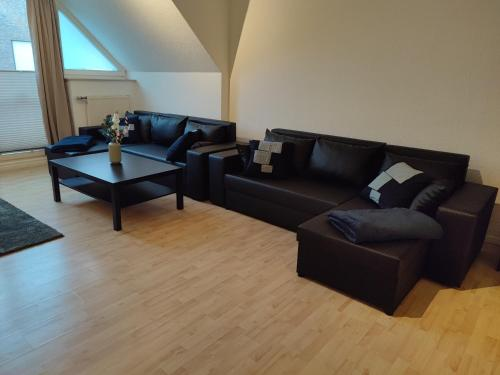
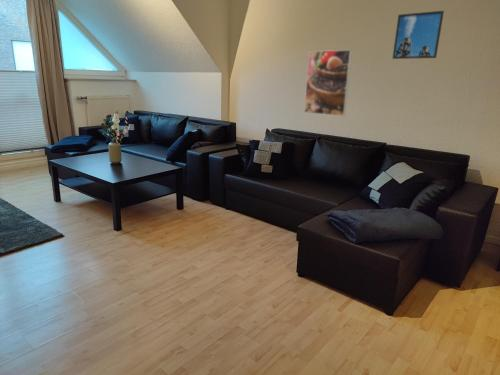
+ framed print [303,49,353,117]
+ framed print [392,10,445,60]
